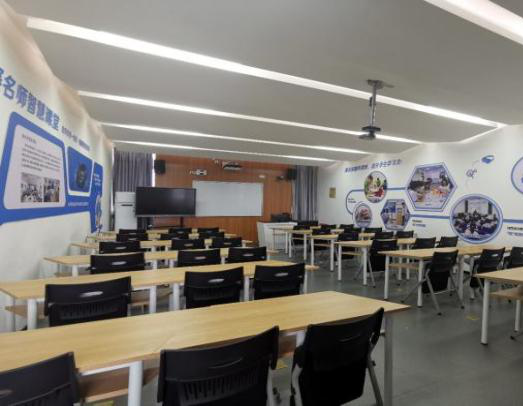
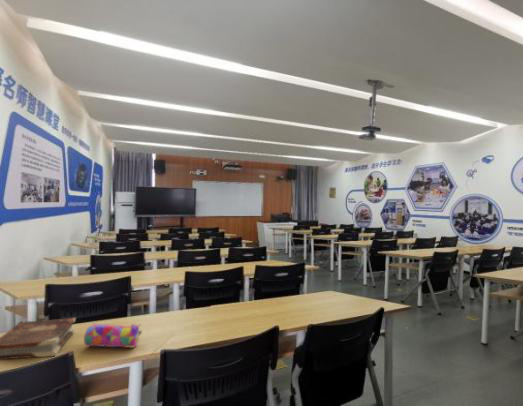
+ pencil case [83,323,143,349]
+ book [0,316,77,361]
